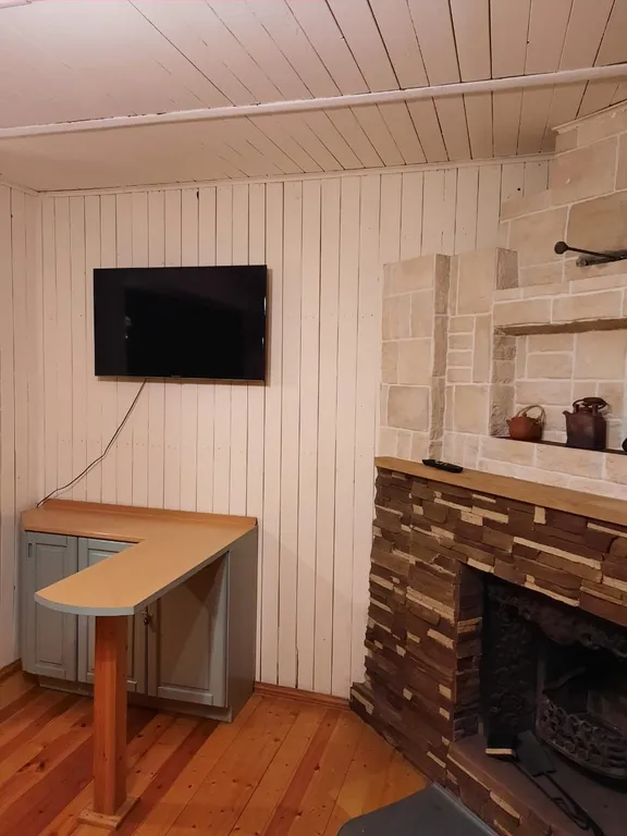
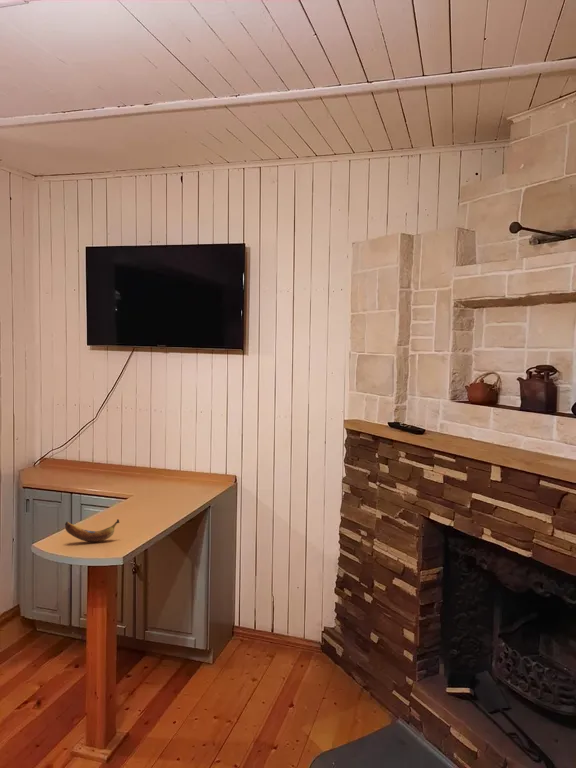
+ banana [64,518,120,543]
